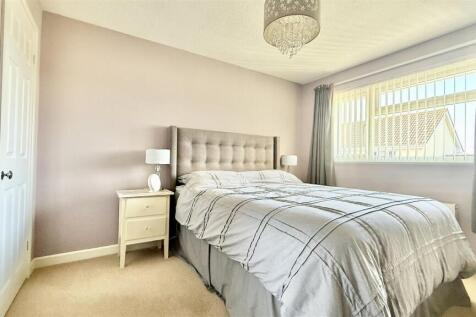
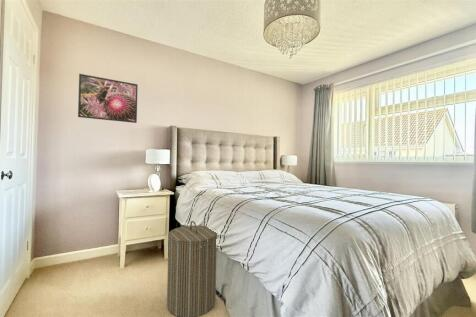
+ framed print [77,73,139,124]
+ laundry hamper [166,220,218,317]
